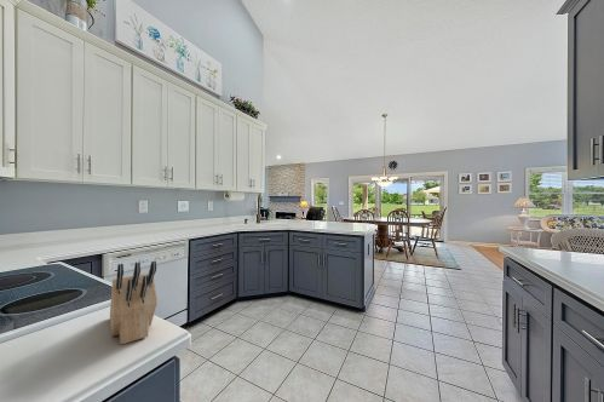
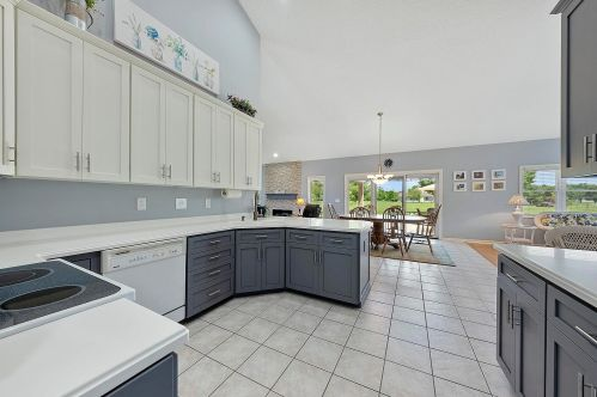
- knife block [109,260,159,346]
